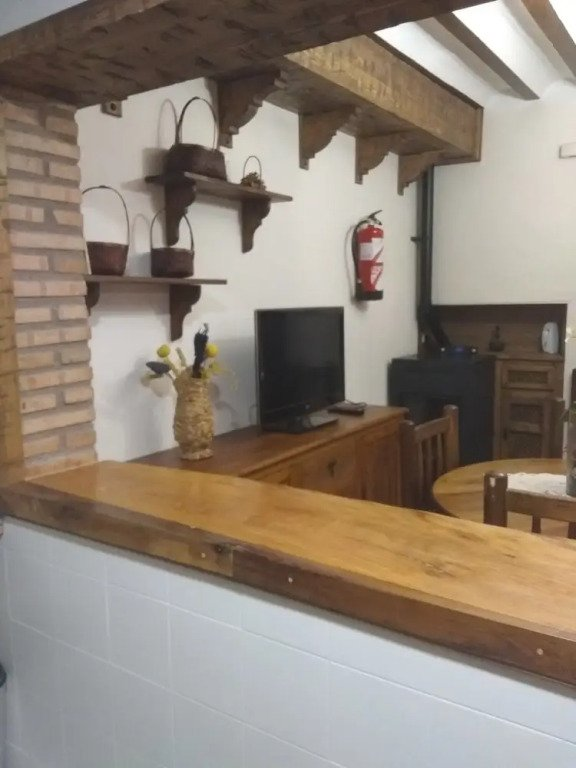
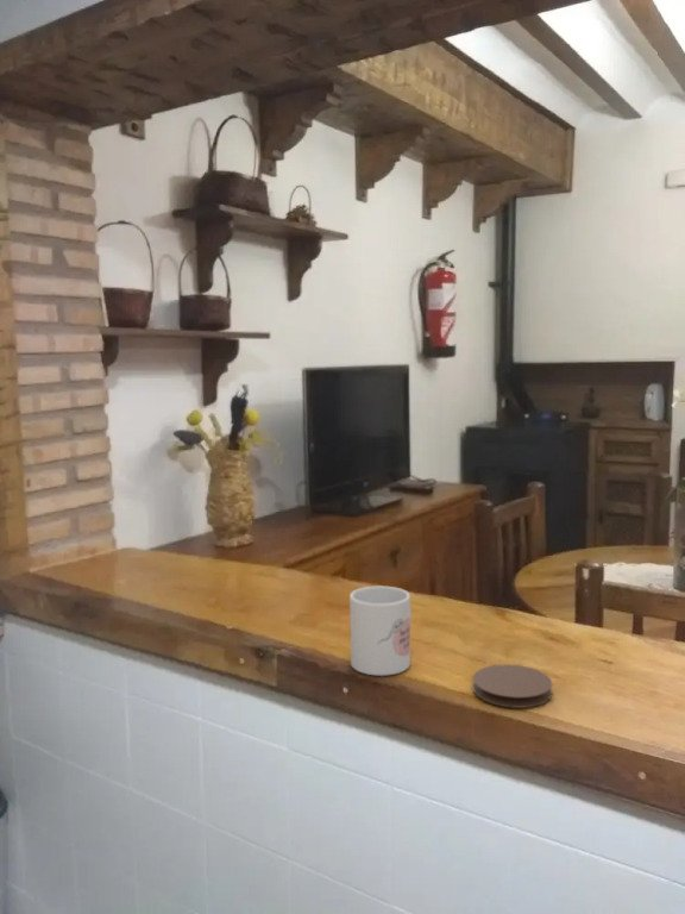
+ mug [348,586,413,677]
+ coaster [472,663,553,709]
